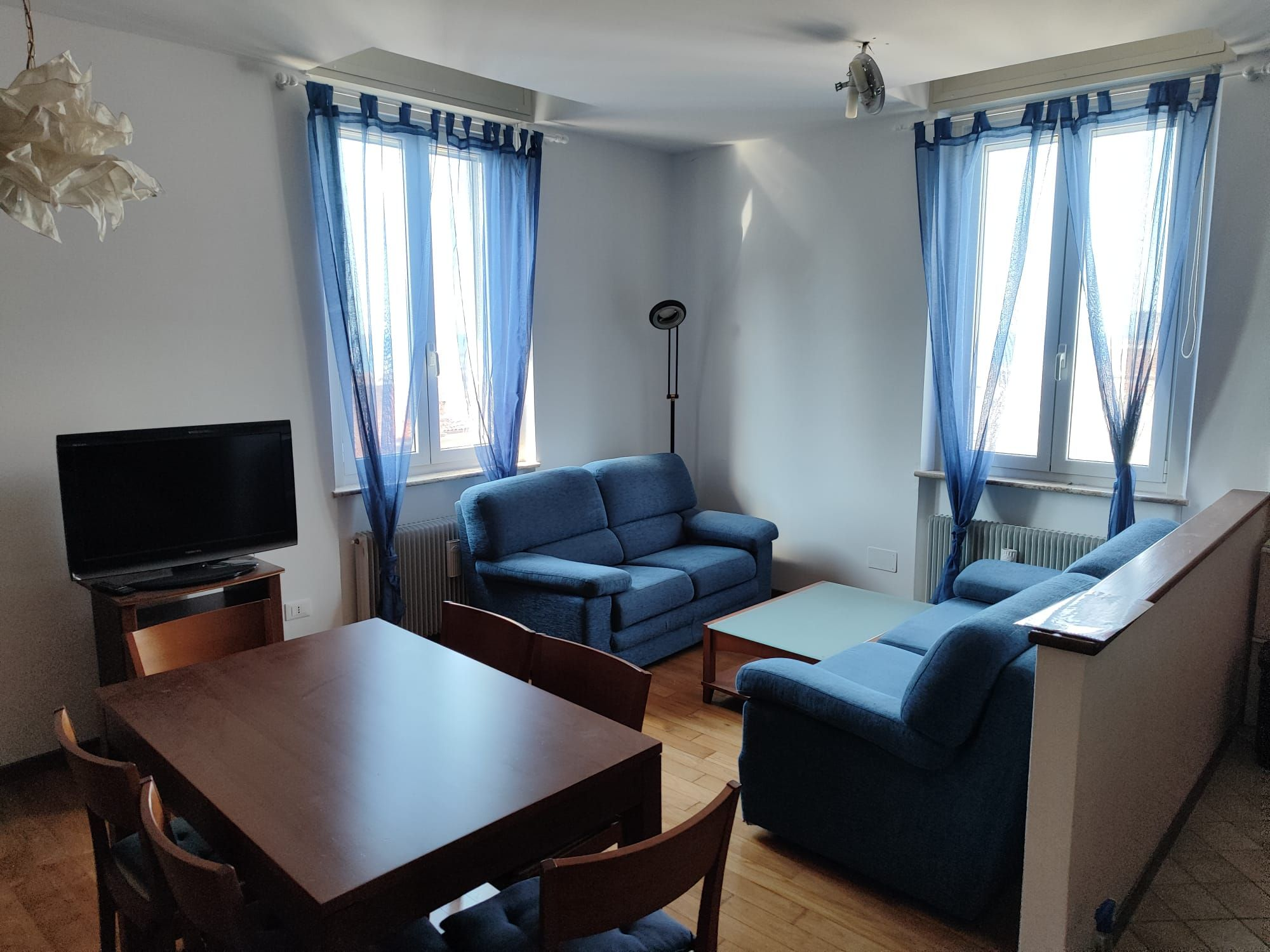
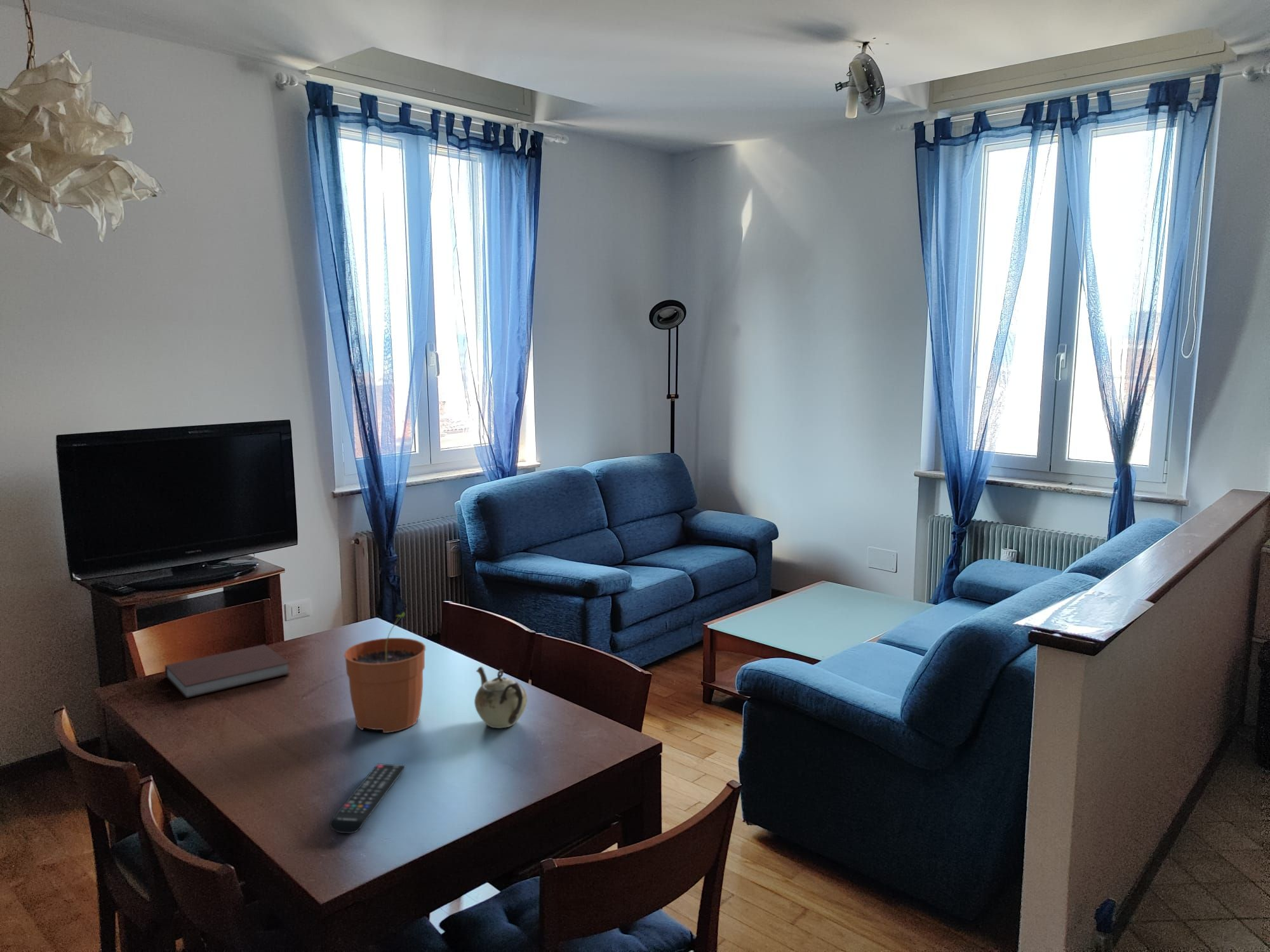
+ plant pot [344,612,426,734]
+ remote control [329,763,406,834]
+ notebook [164,644,291,699]
+ teapot [474,666,528,729]
